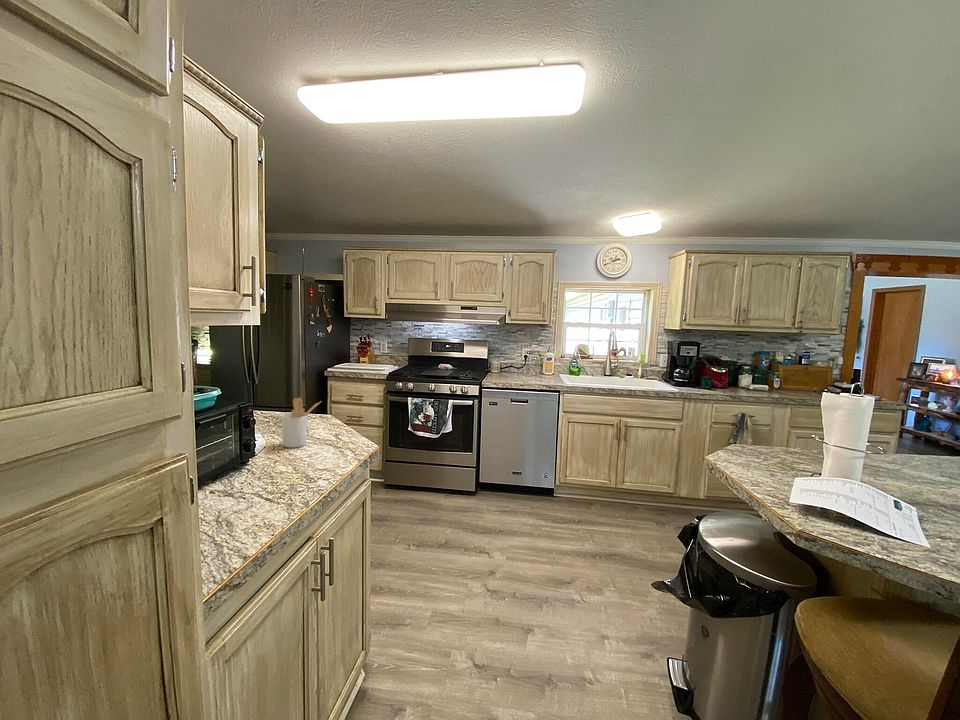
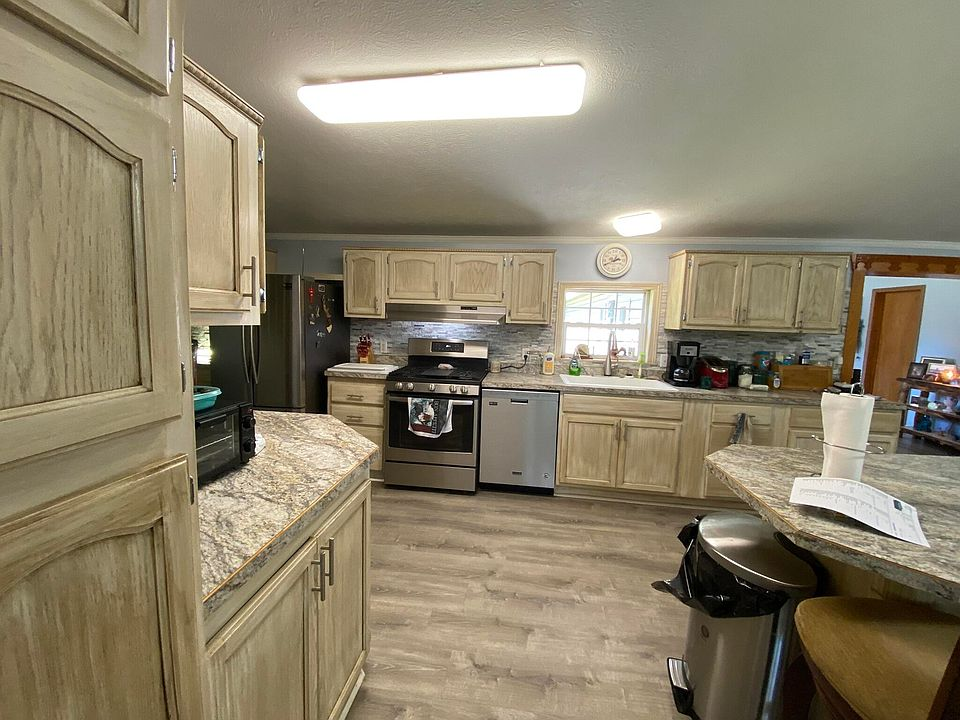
- utensil holder [280,397,321,449]
